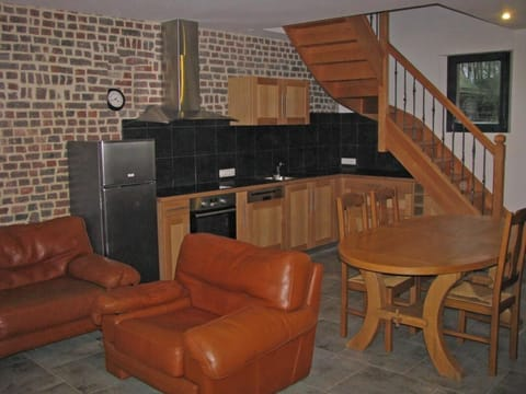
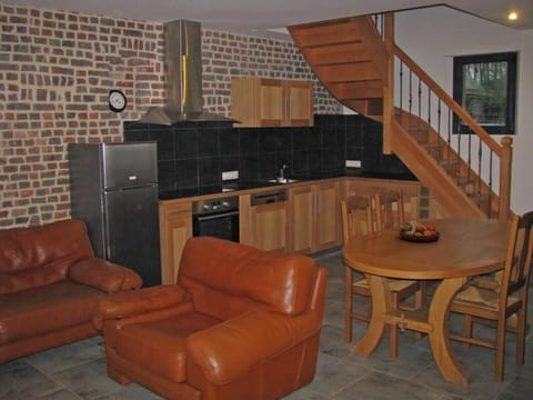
+ fruit bowl [398,220,441,243]
